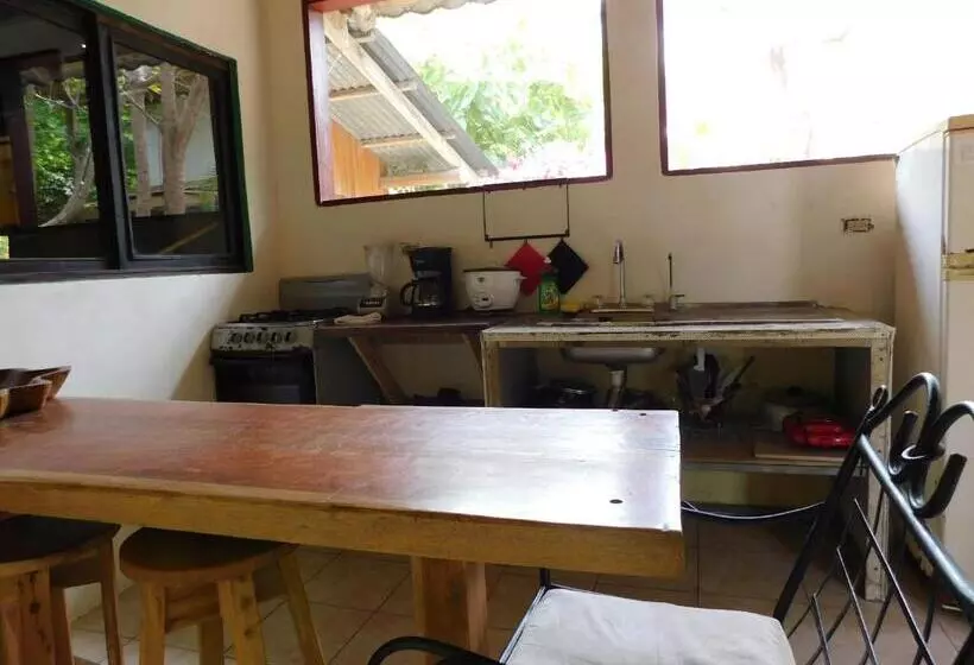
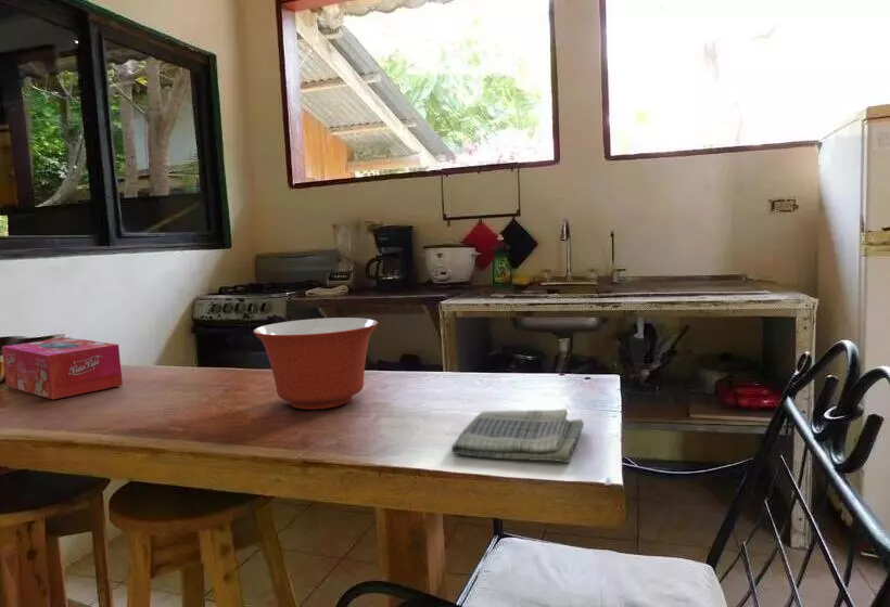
+ dish towel [450,408,585,464]
+ mixing bowl [253,317,379,411]
+ tissue box [1,336,124,401]
